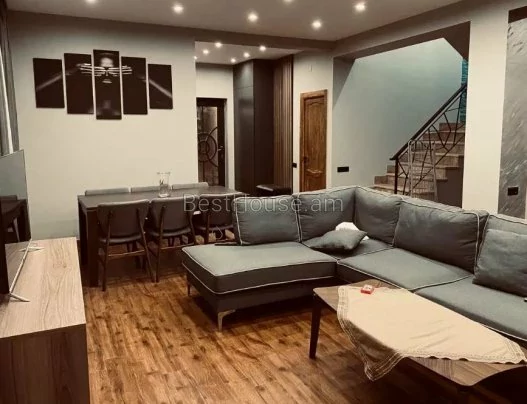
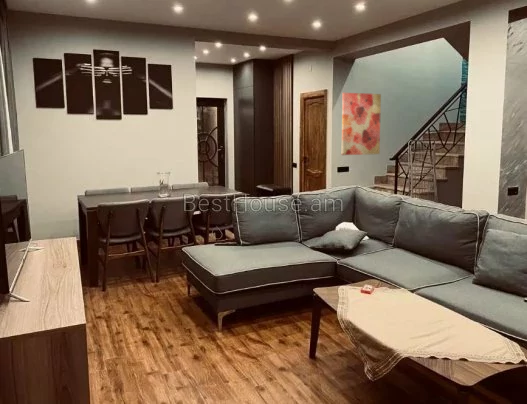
+ wall art [341,92,382,156]
